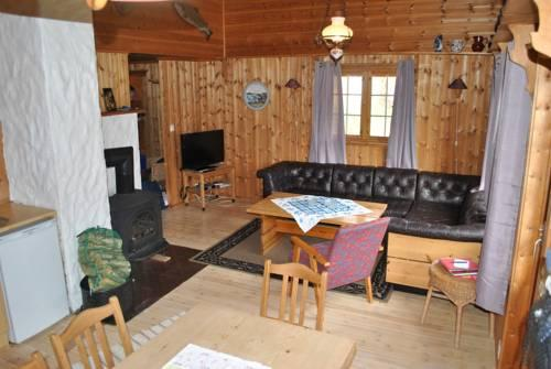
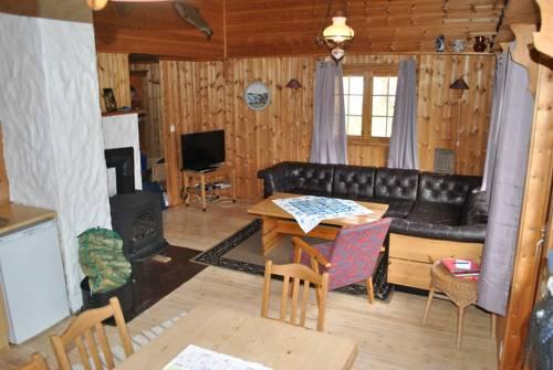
+ calendar [432,141,456,176]
